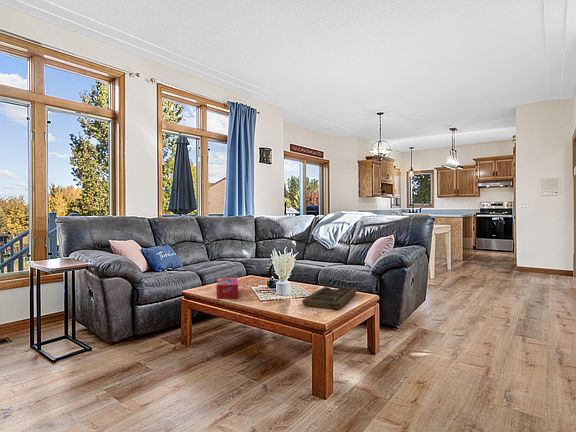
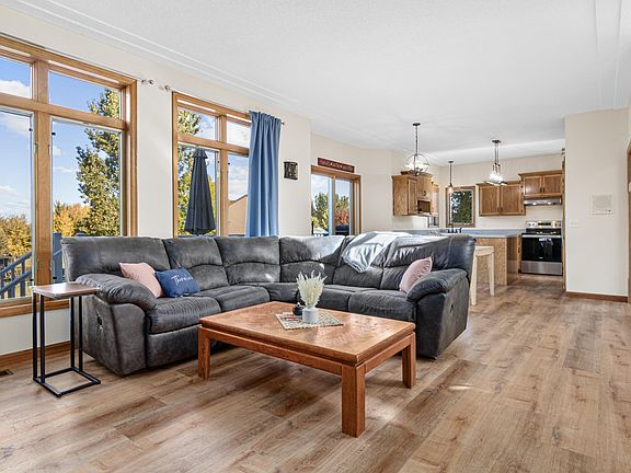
- tissue box [216,276,239,300]
- decorative tray [301,286,359,310]
